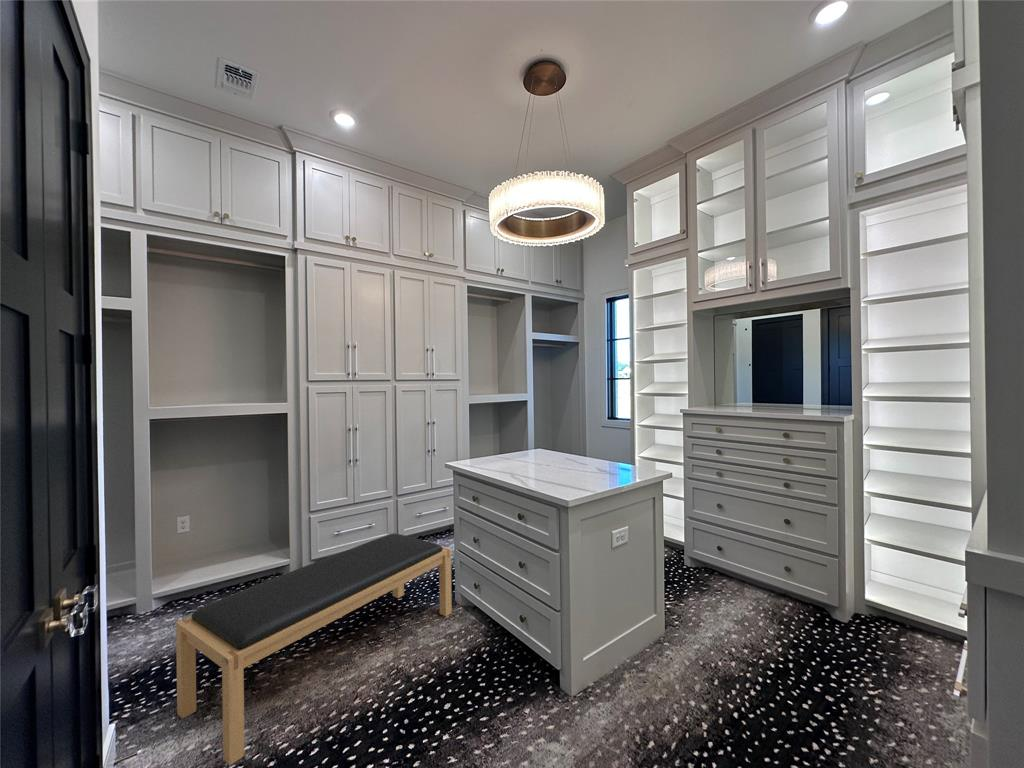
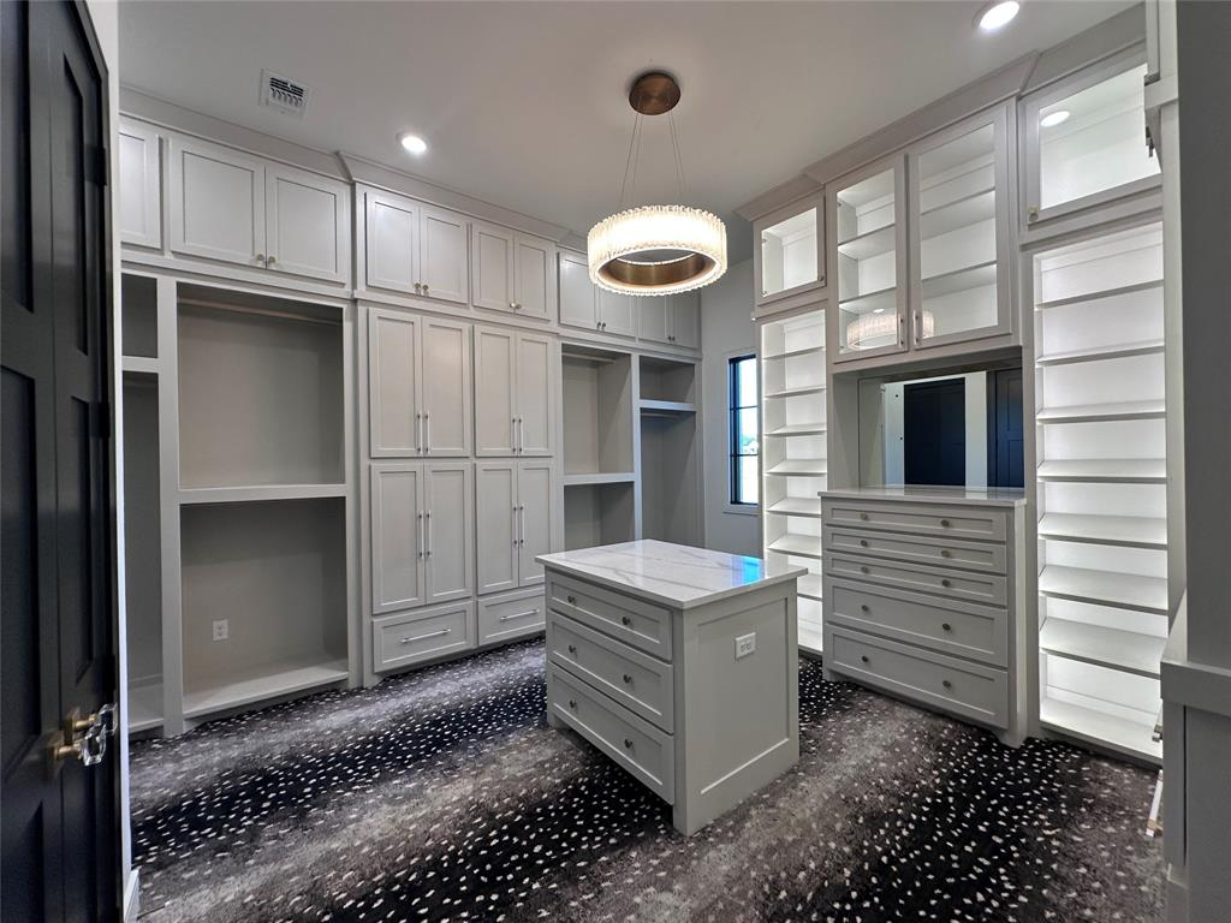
- bench [175,532,453,766]
